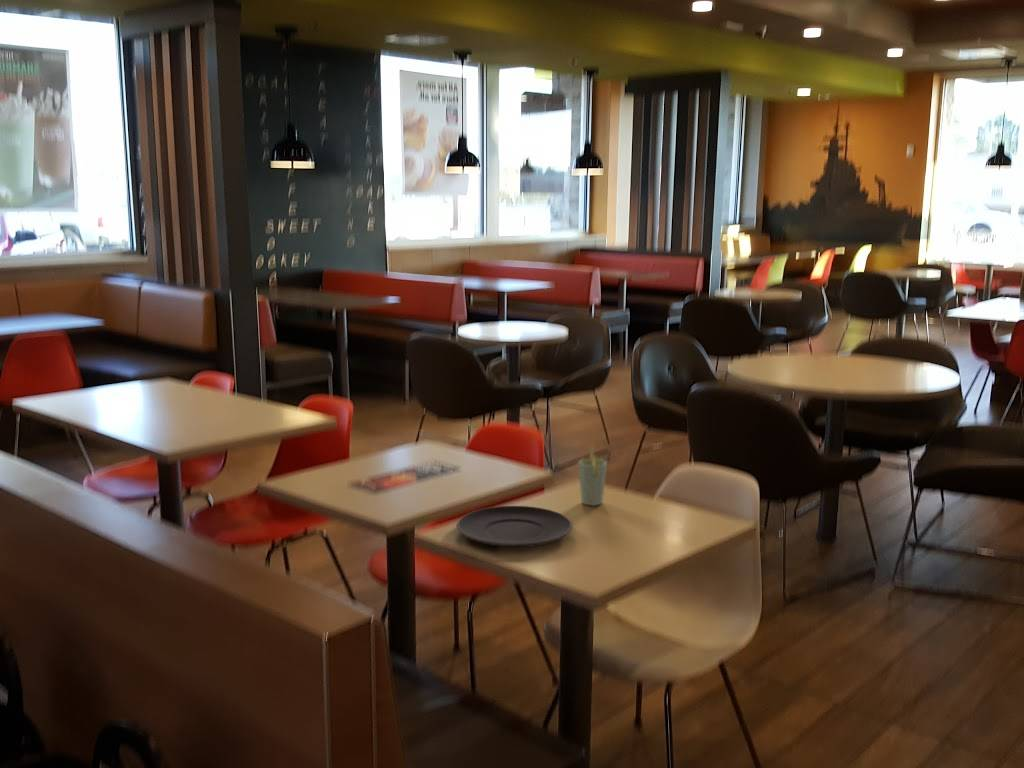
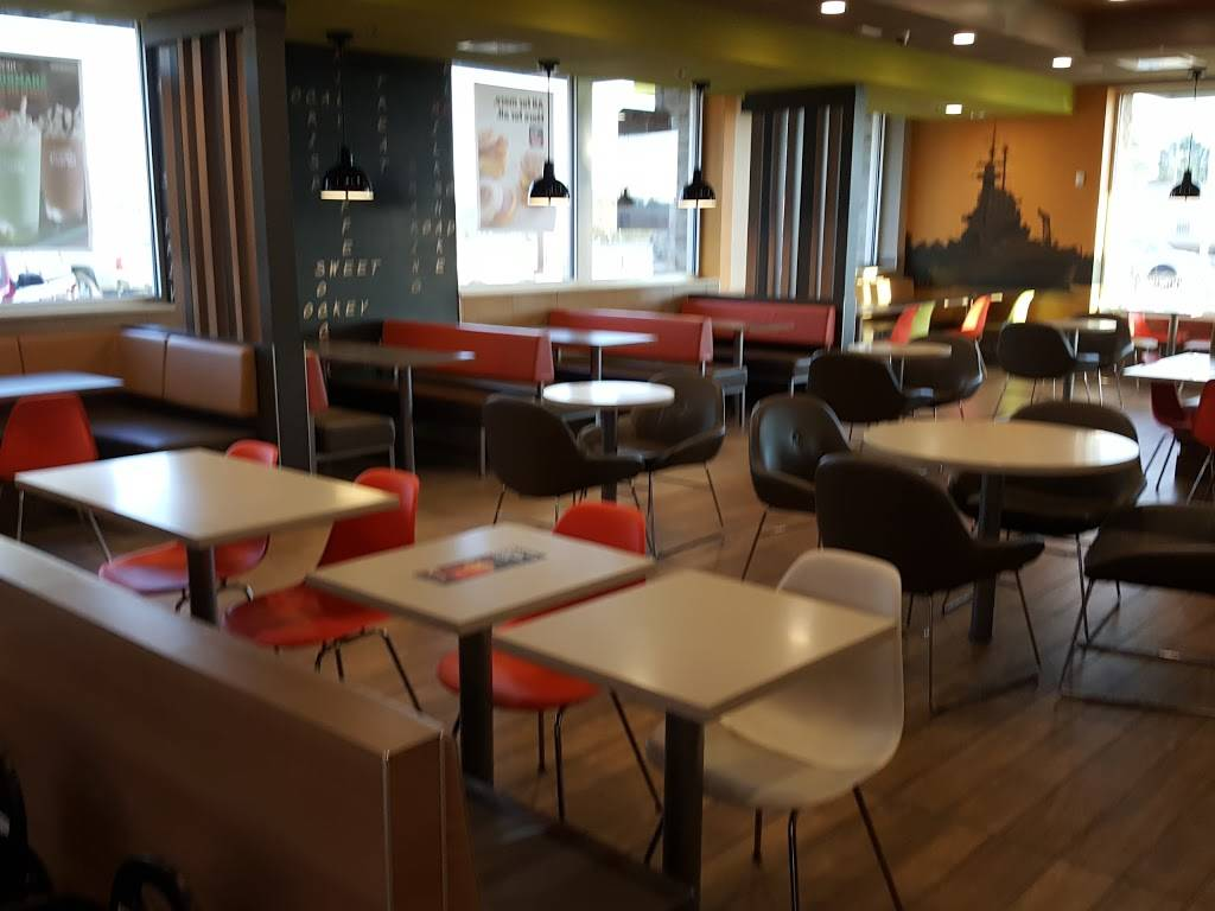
- cup [577,443,608,507]
- plate [455,505,574,548]
